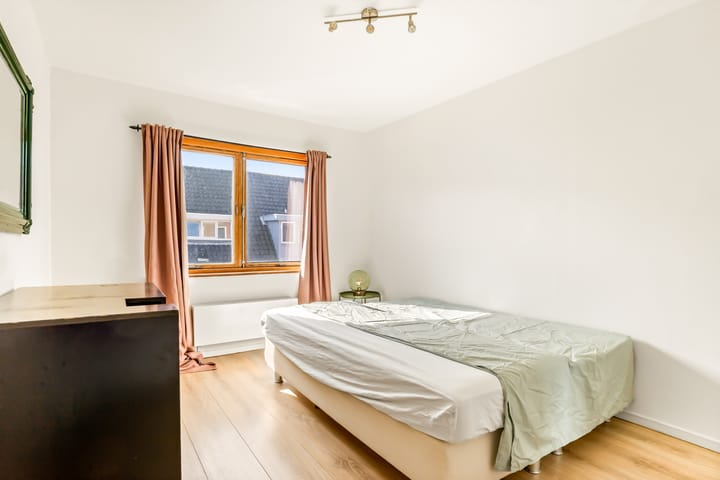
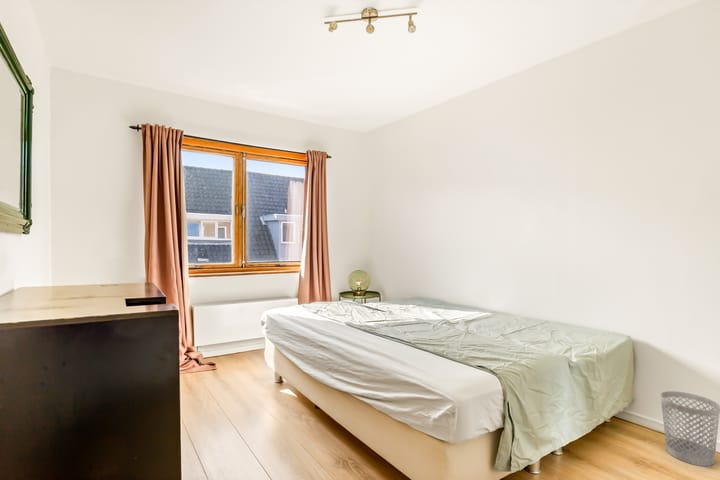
+ wastebasket [660,390,720,467]
